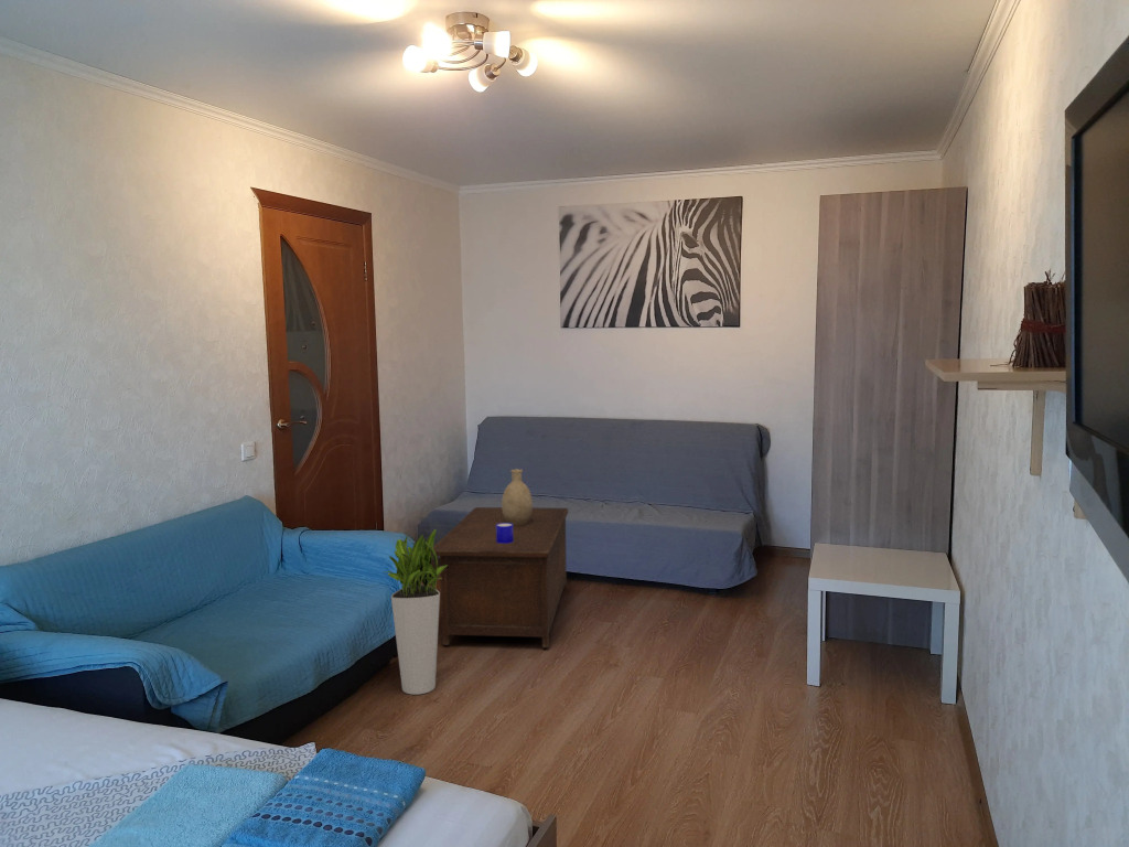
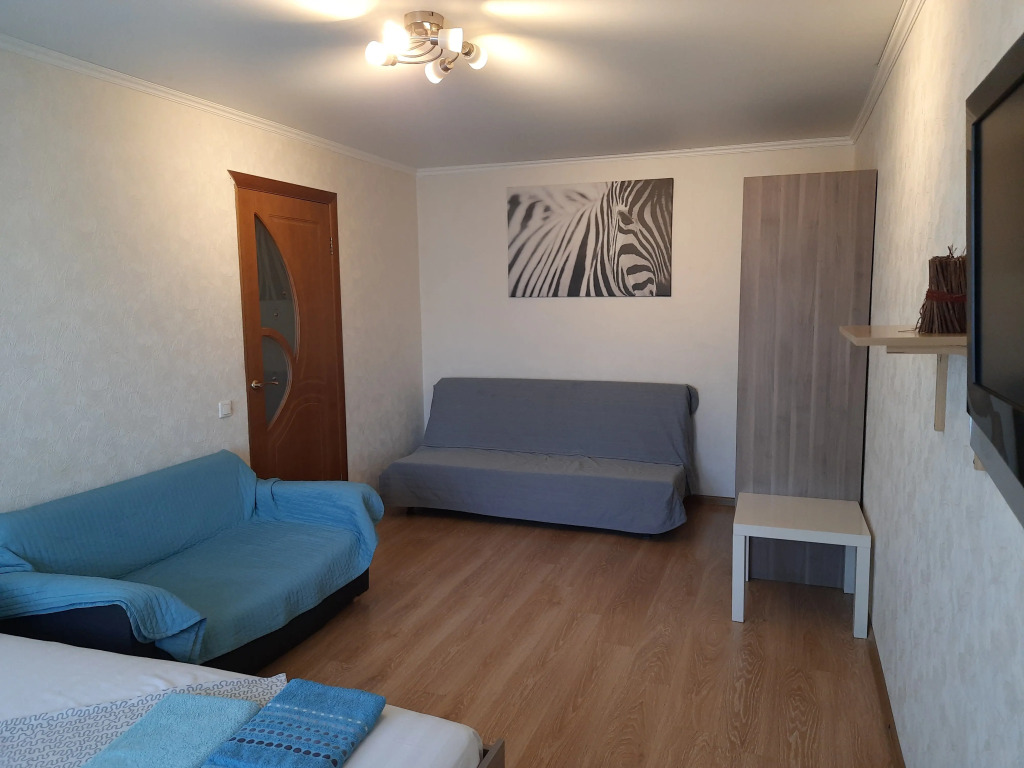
- planter [384,528,448,696]
- cabinet [431,506,569,648]
- decorative vase [501,468,534,525]
- mug [496,523,514,544]
